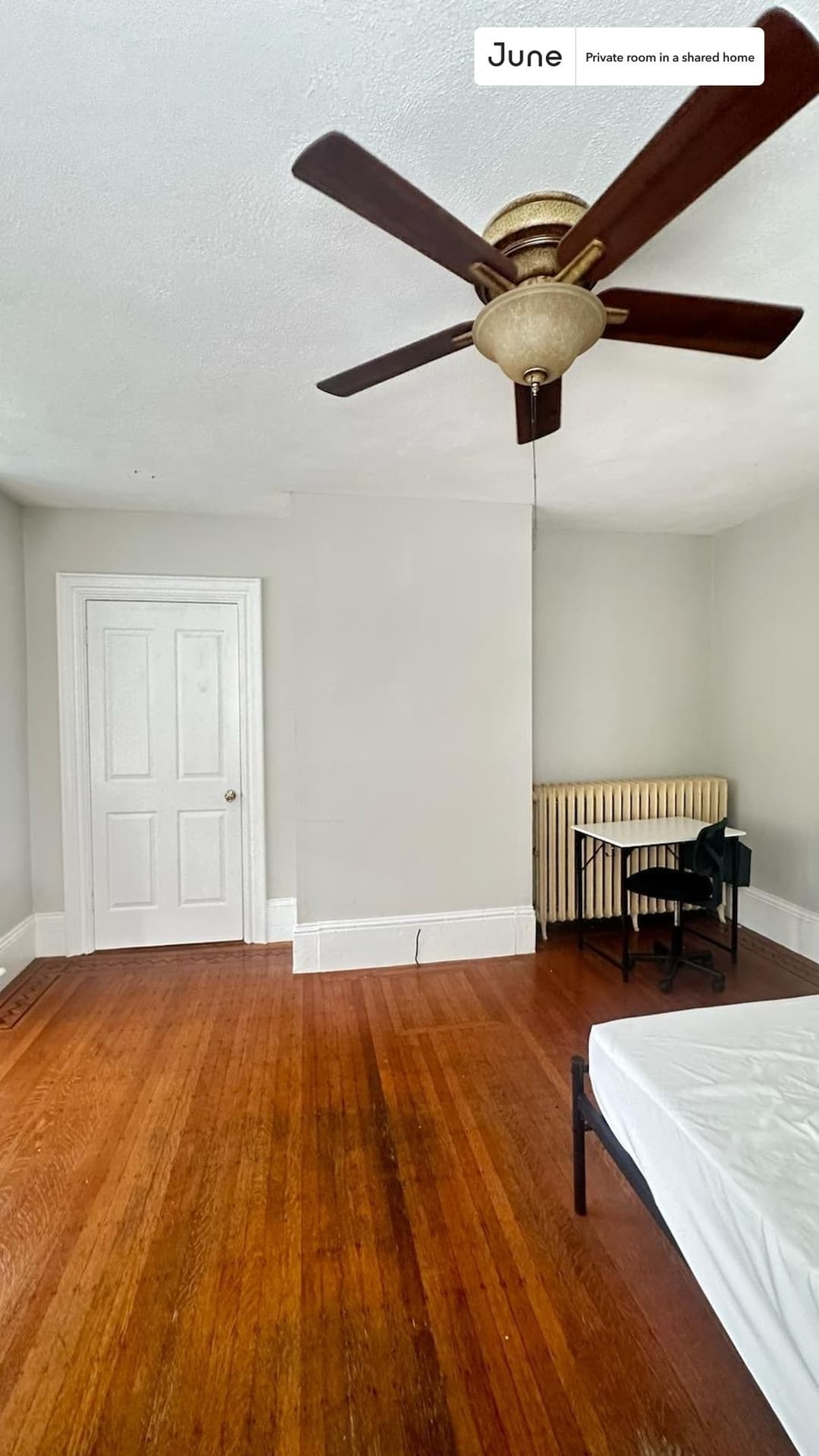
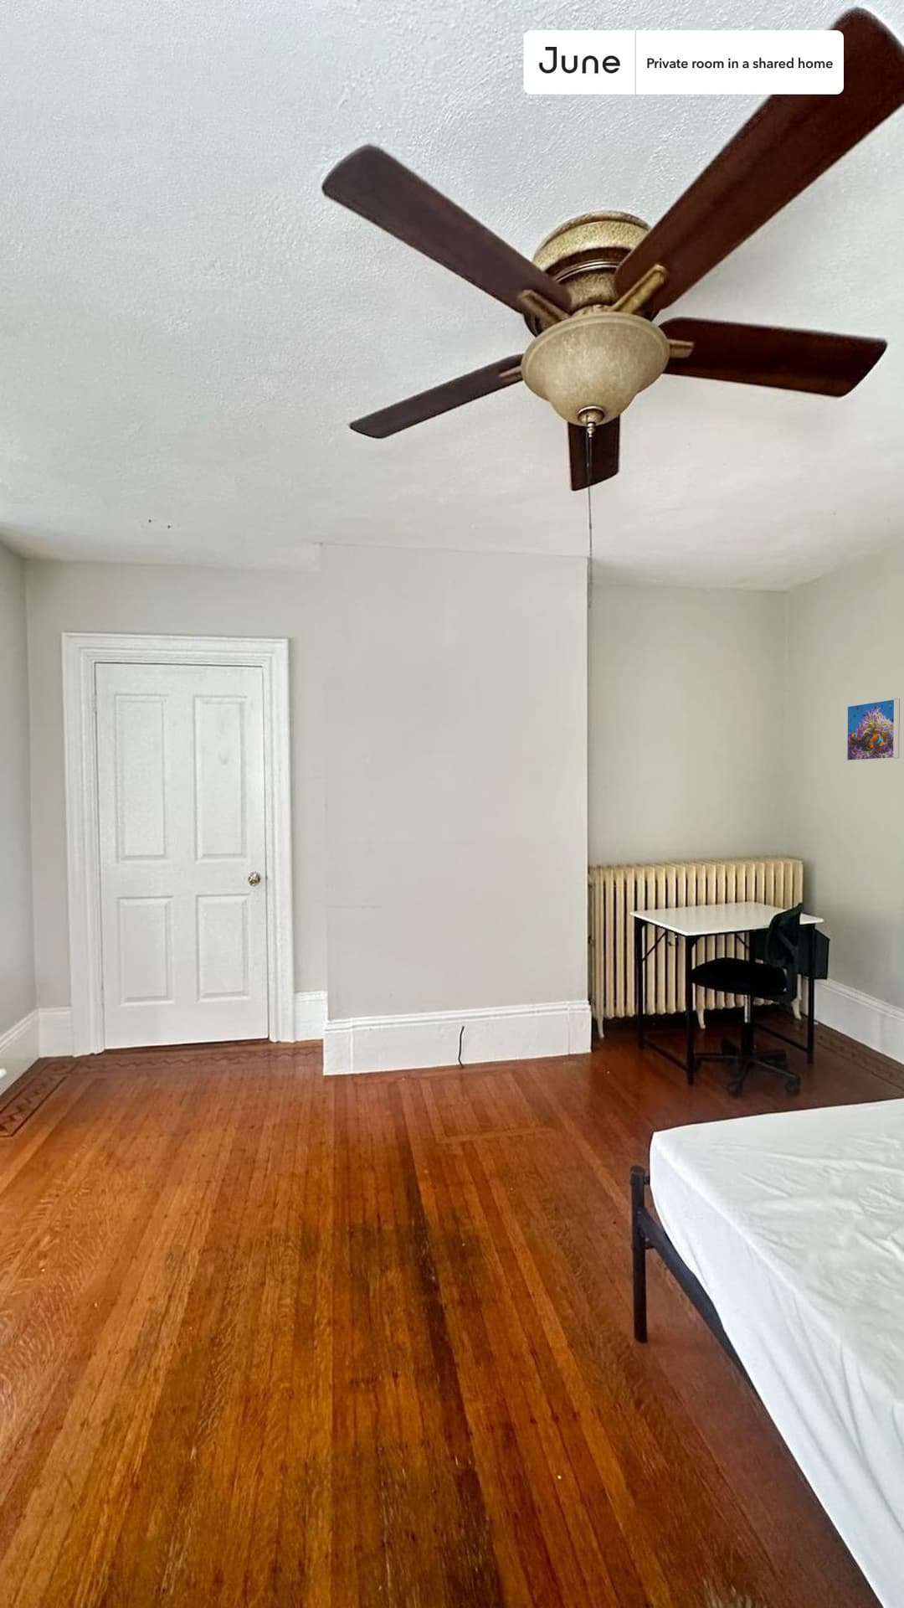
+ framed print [847,698,901,761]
